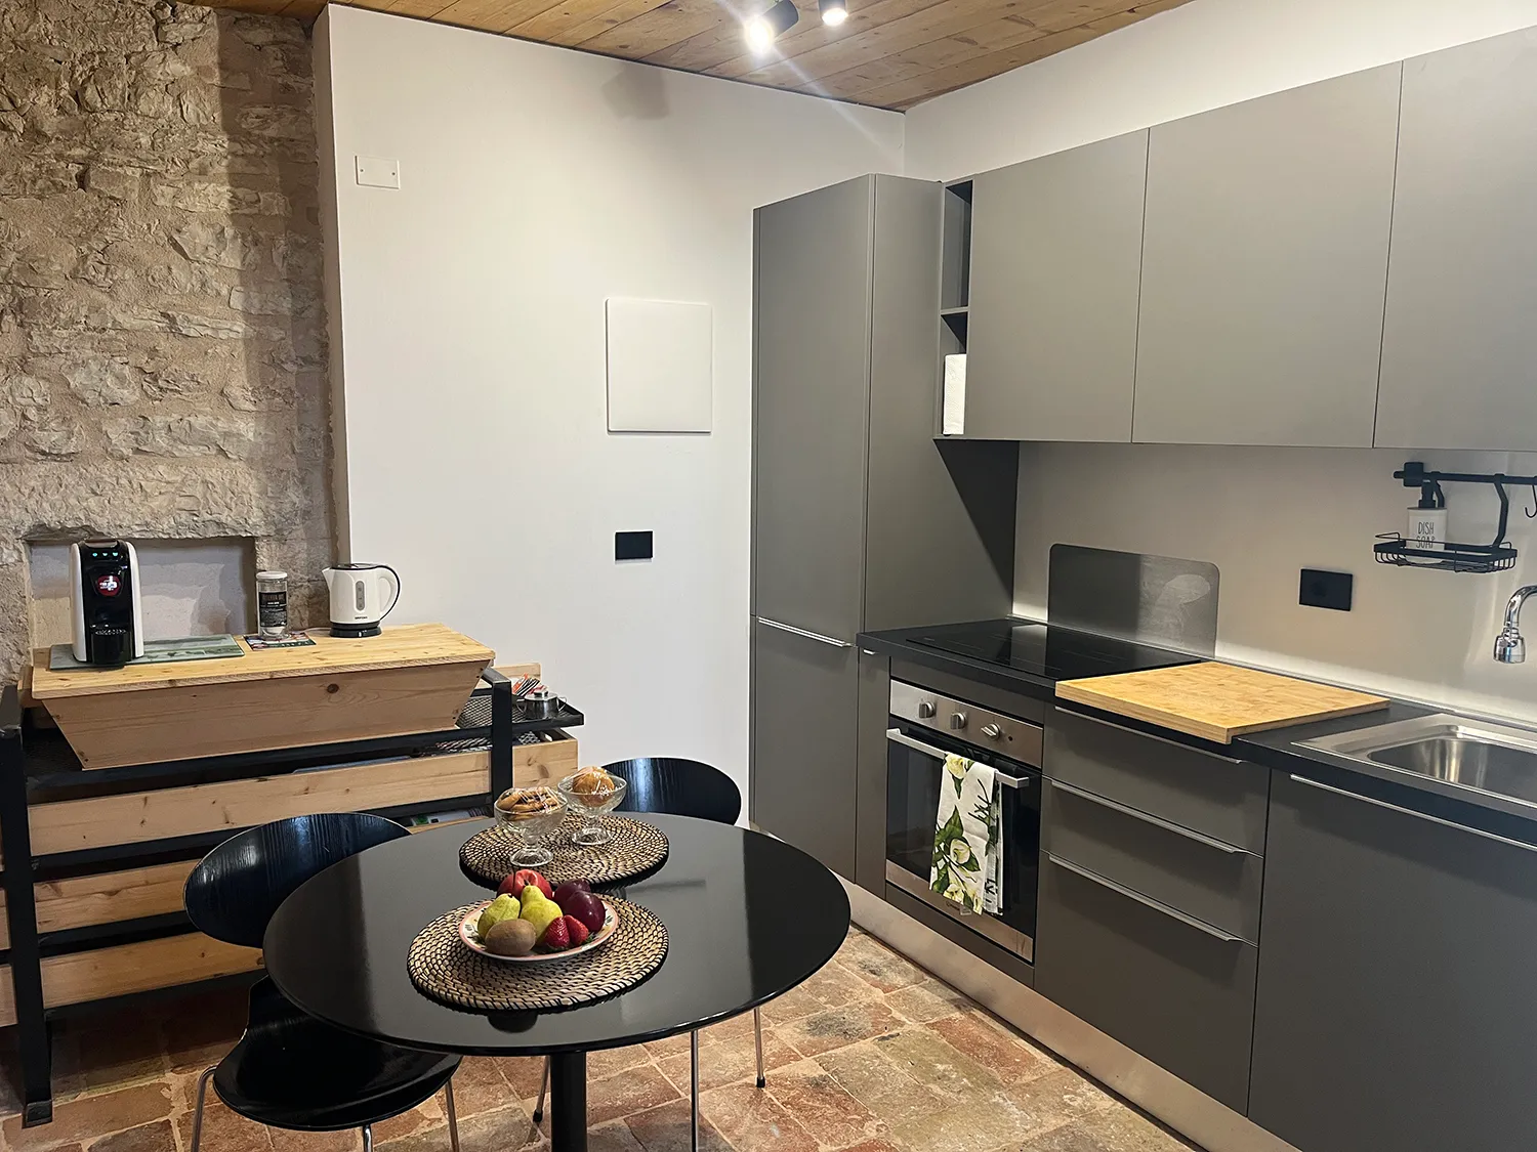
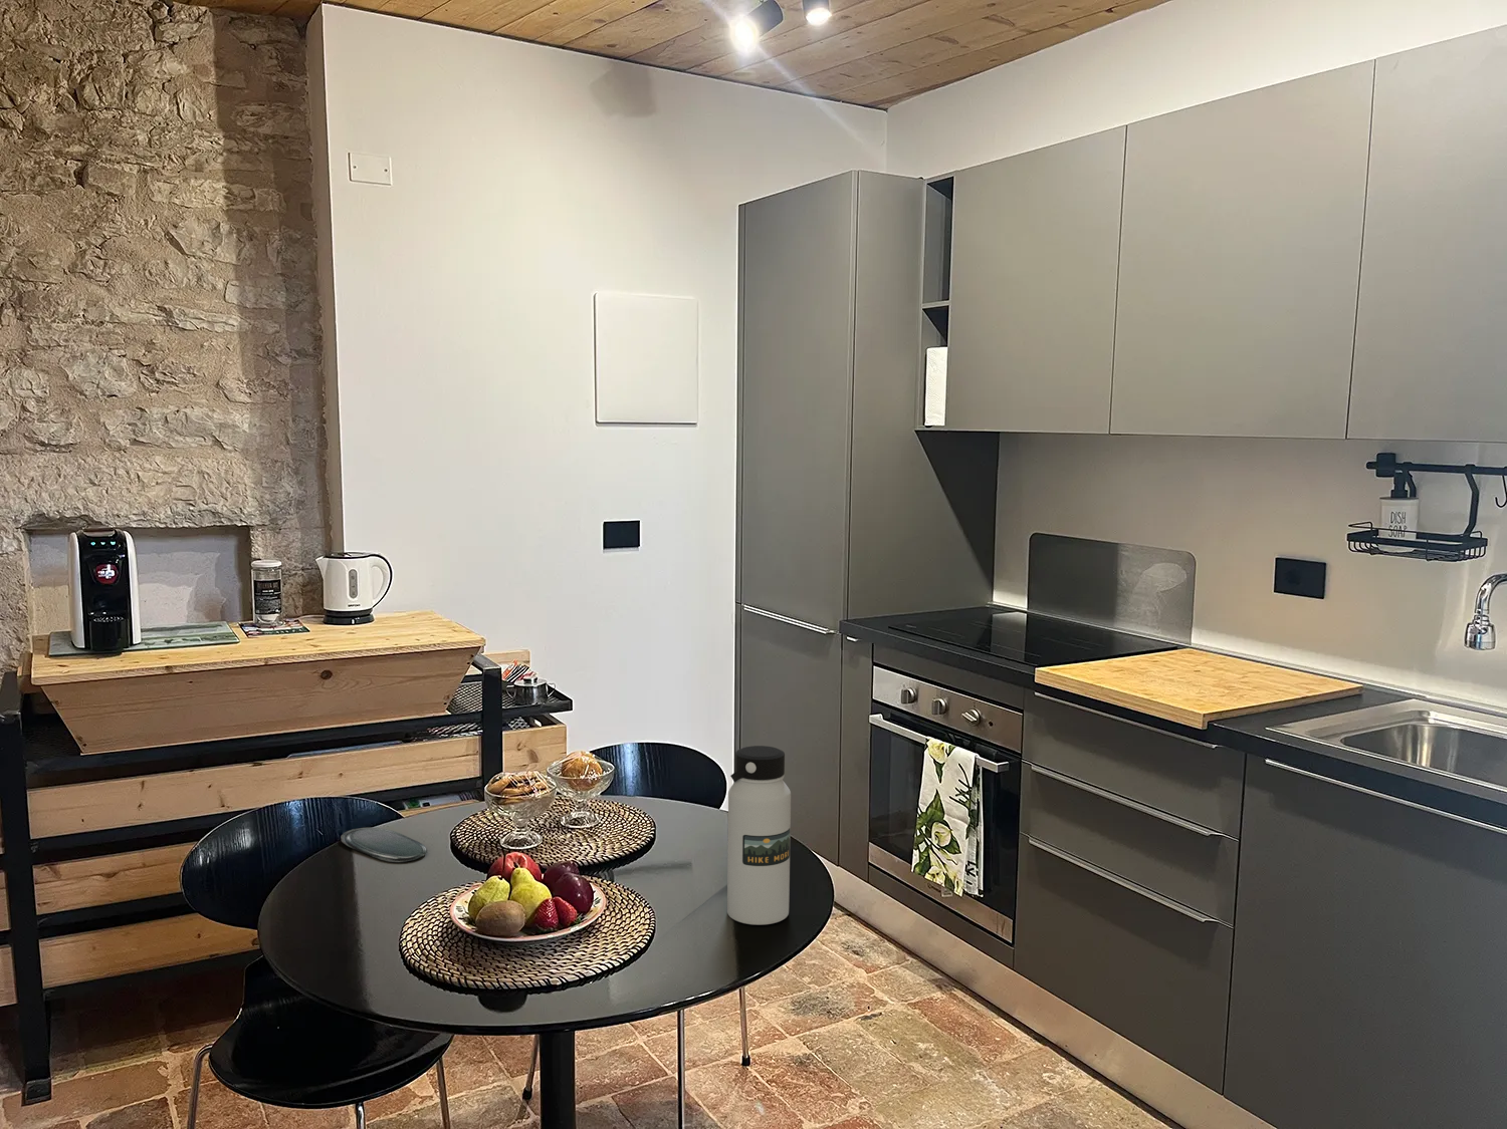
+ water bottle [726,745,791,926]
+ oval tray [339,825,428,863]
